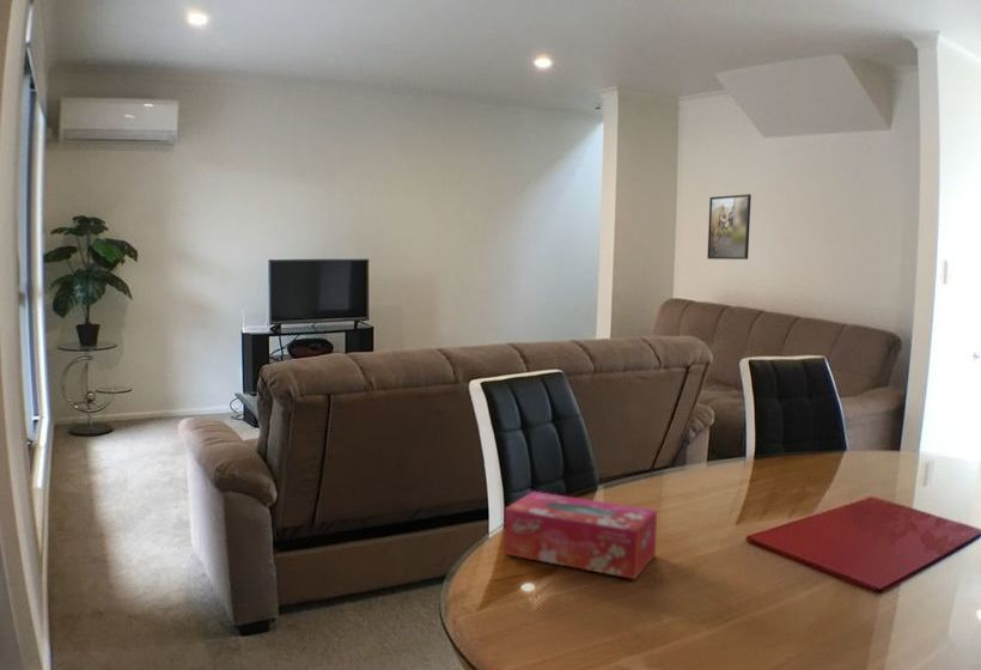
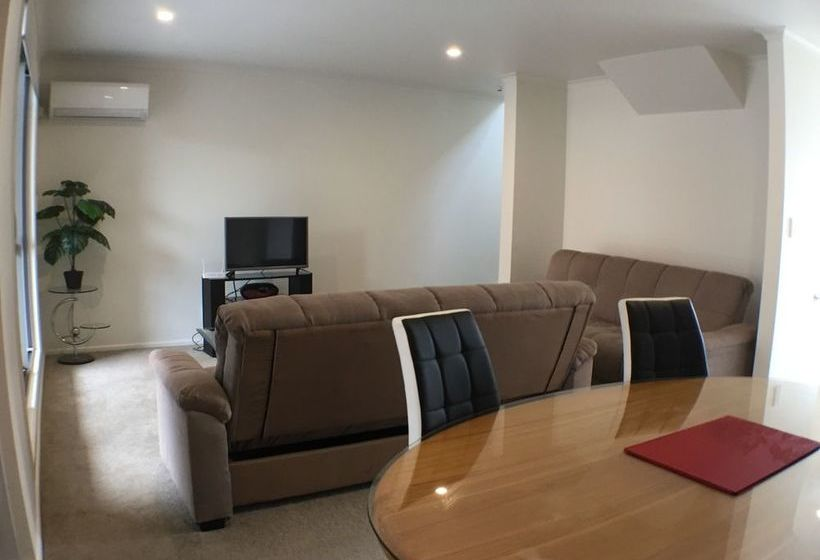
- tissue box [502,491,658,580]
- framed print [706,193,752,261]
